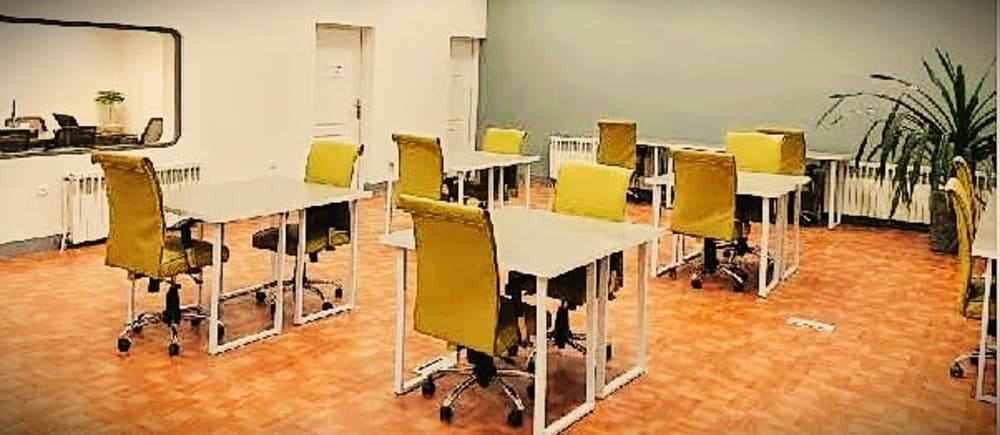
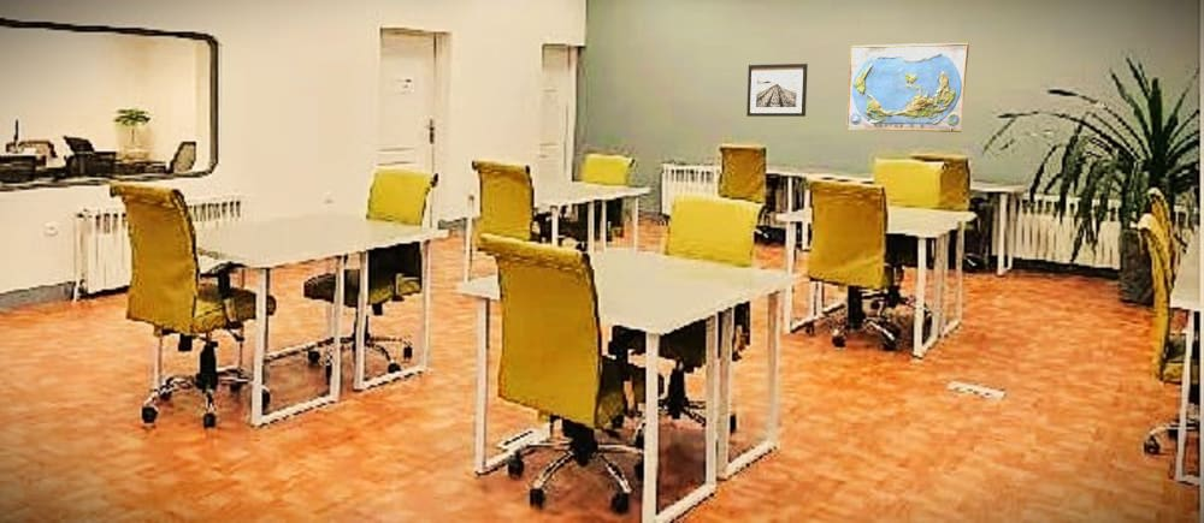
+ world map [845,42,970,133]
+ wall art [745,63,809,118]
